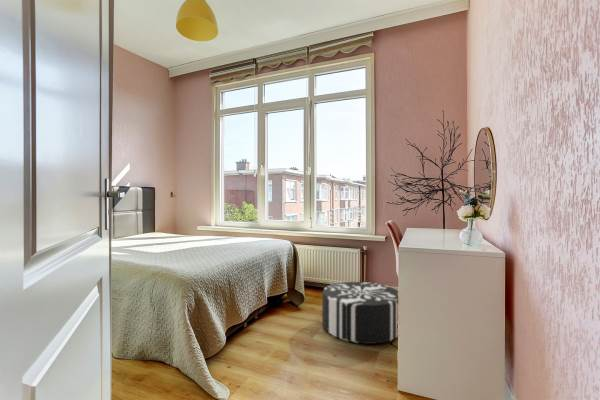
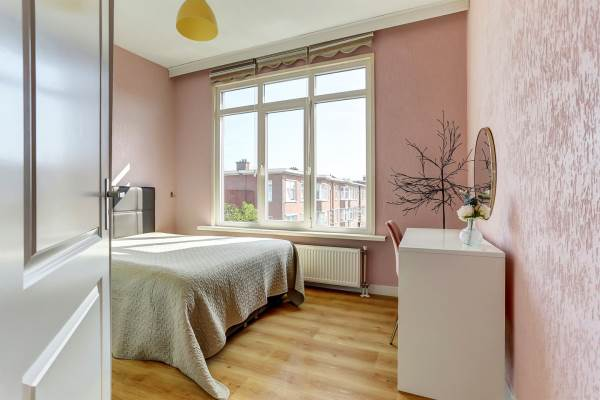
- pouf [321,281,399,345]
